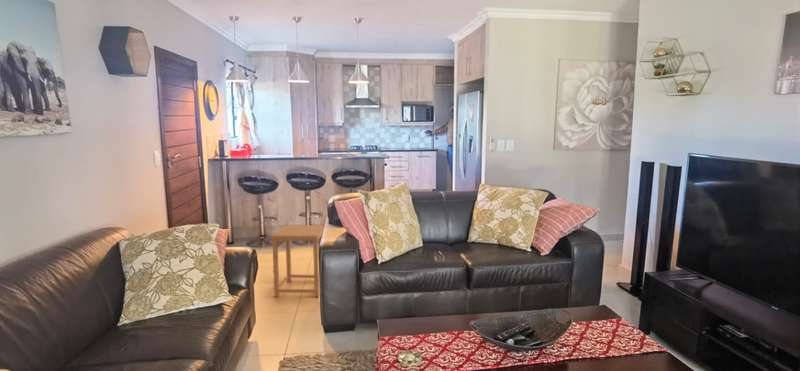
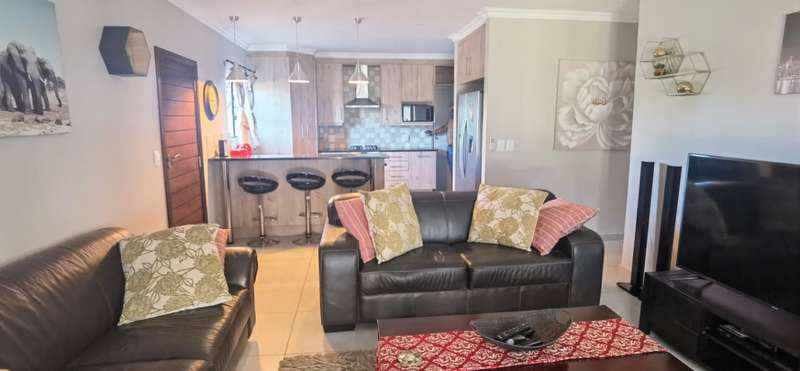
- side table [270,224,326,298]
